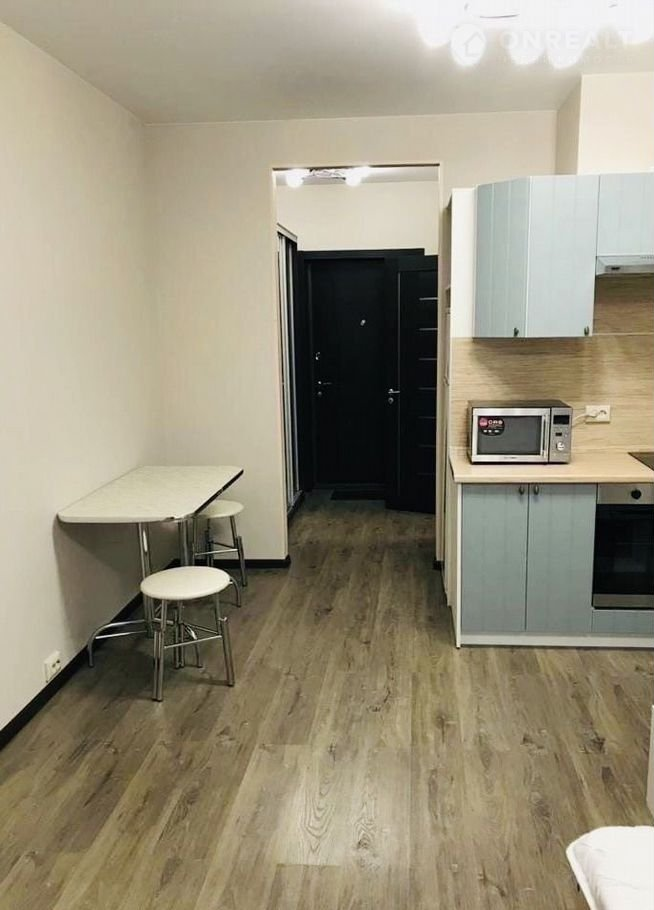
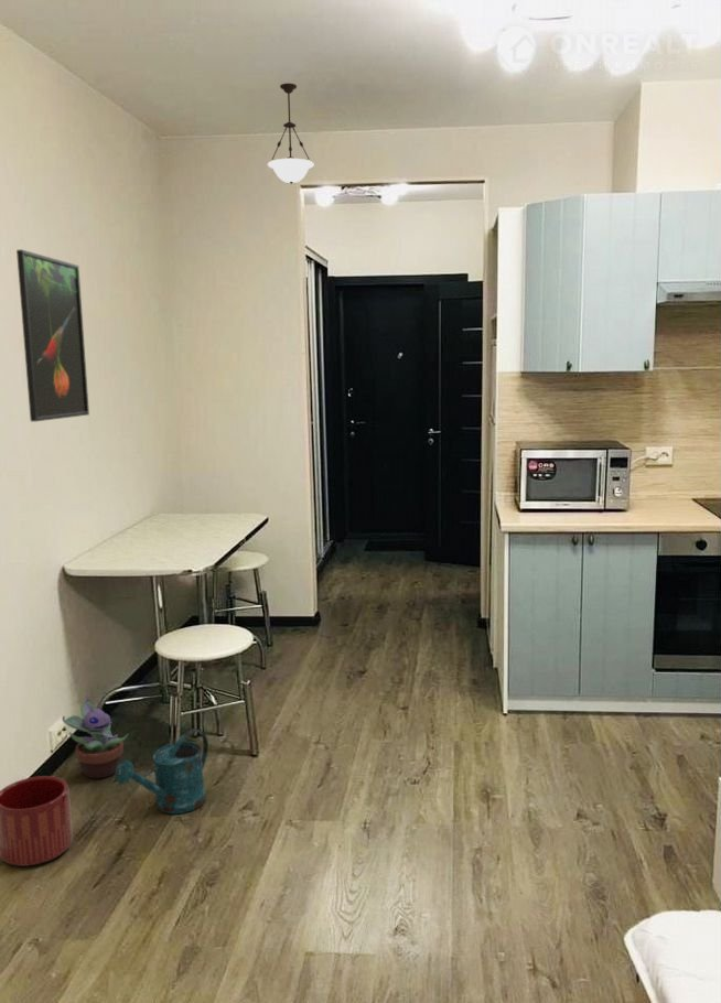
+ watering can [115,727,209,816]
+ decorative plant [61,693,129,779]
+ pendant light [267,83,315,185]
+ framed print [15,249,90,423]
+ planter [0,775,74,867]
